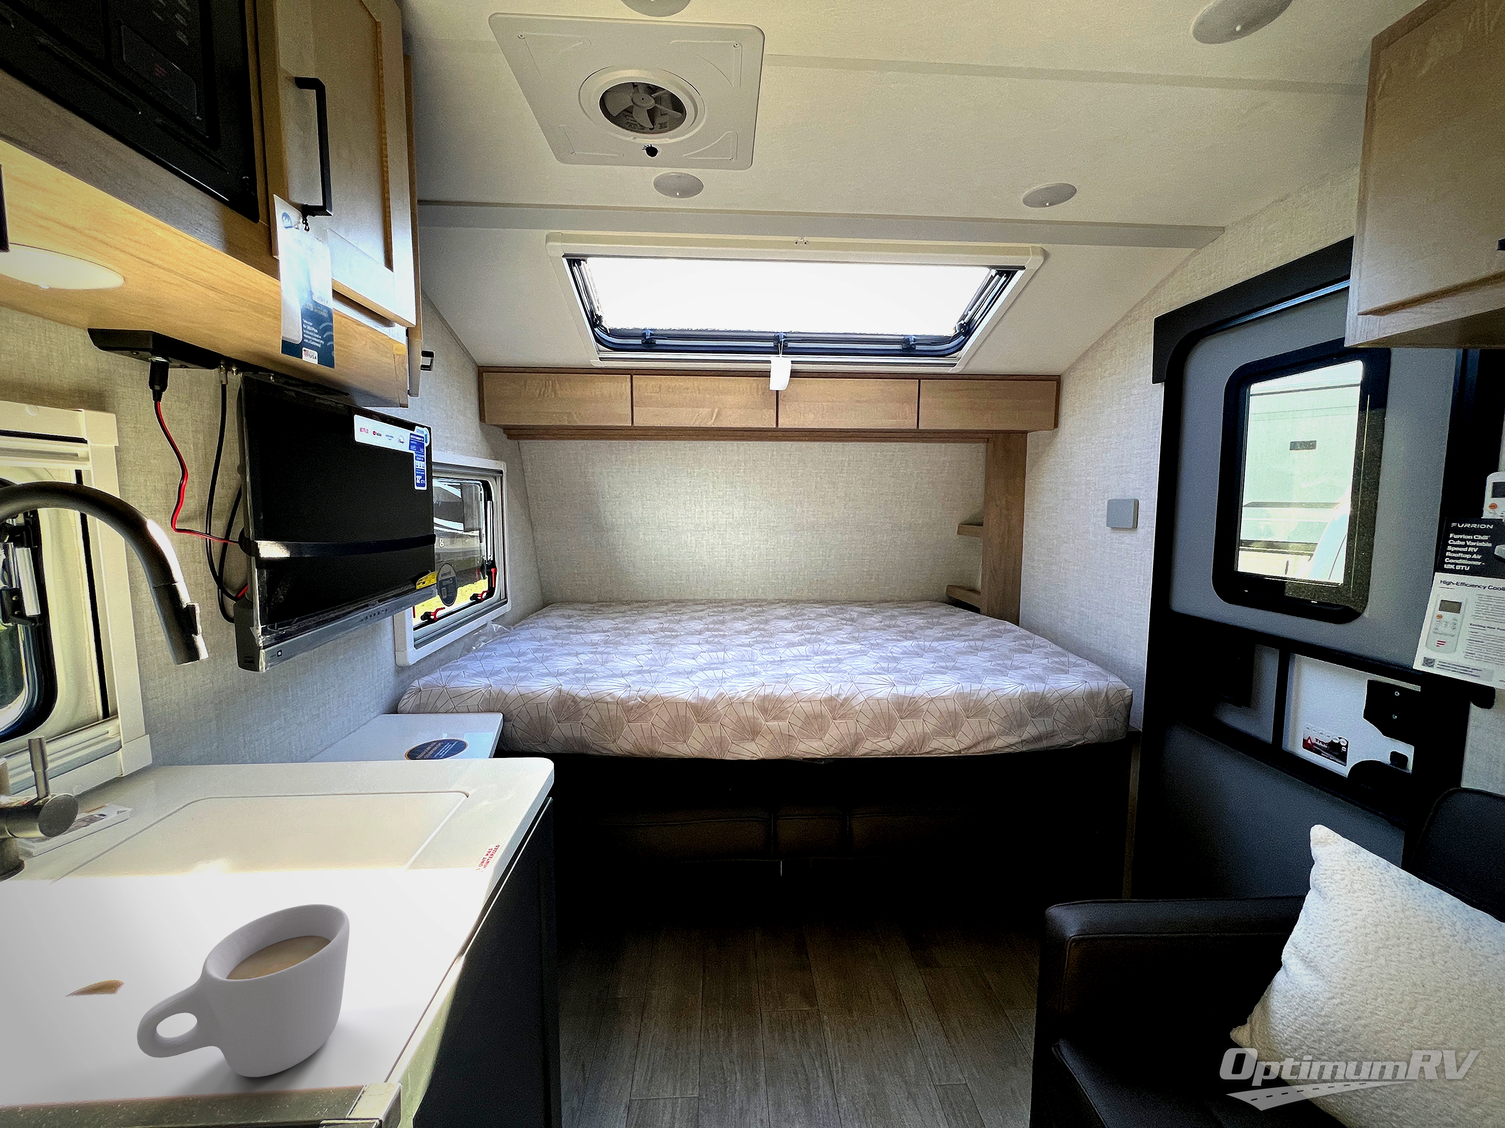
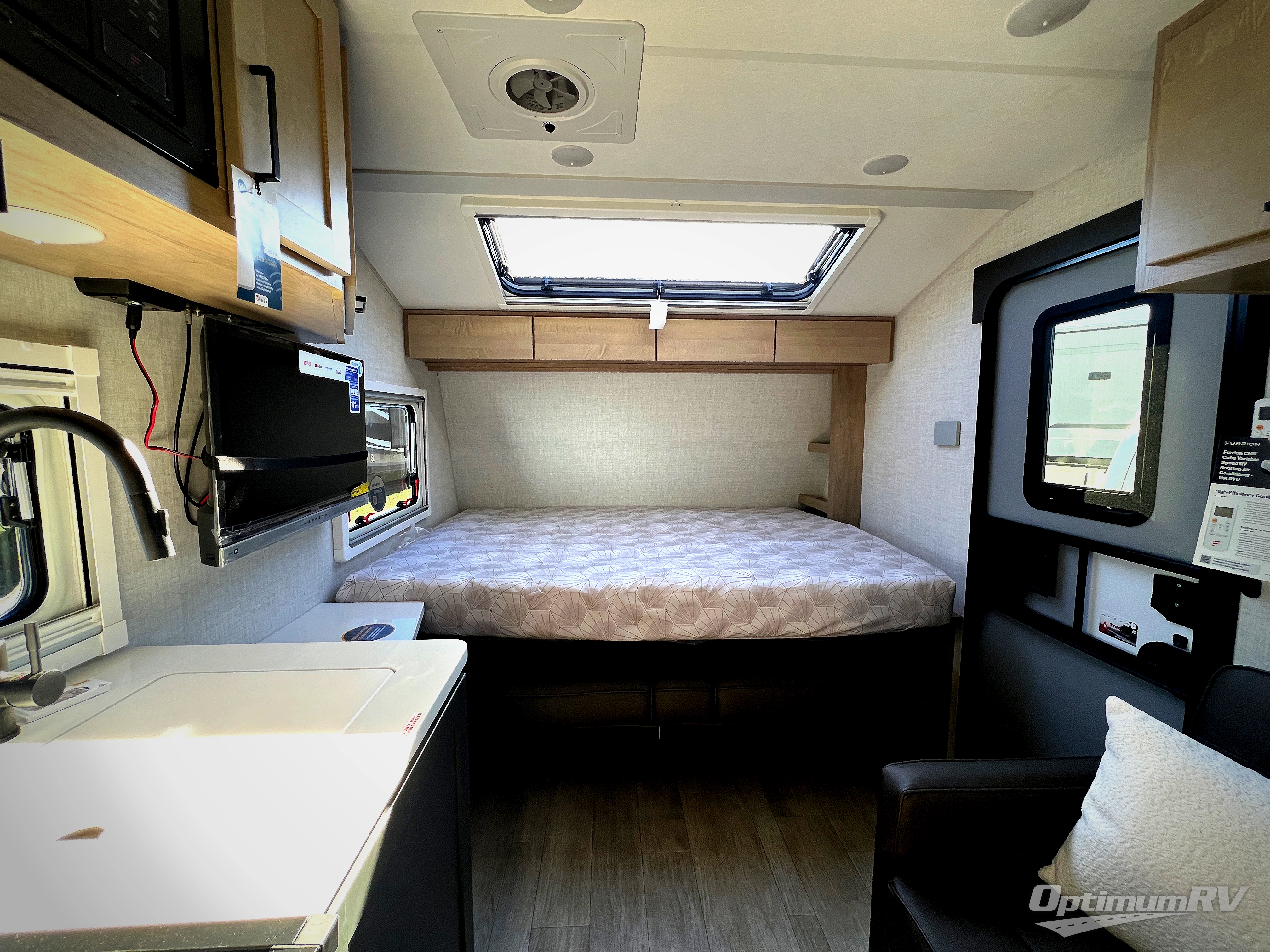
- coffee cup [136,904,350,1077]
